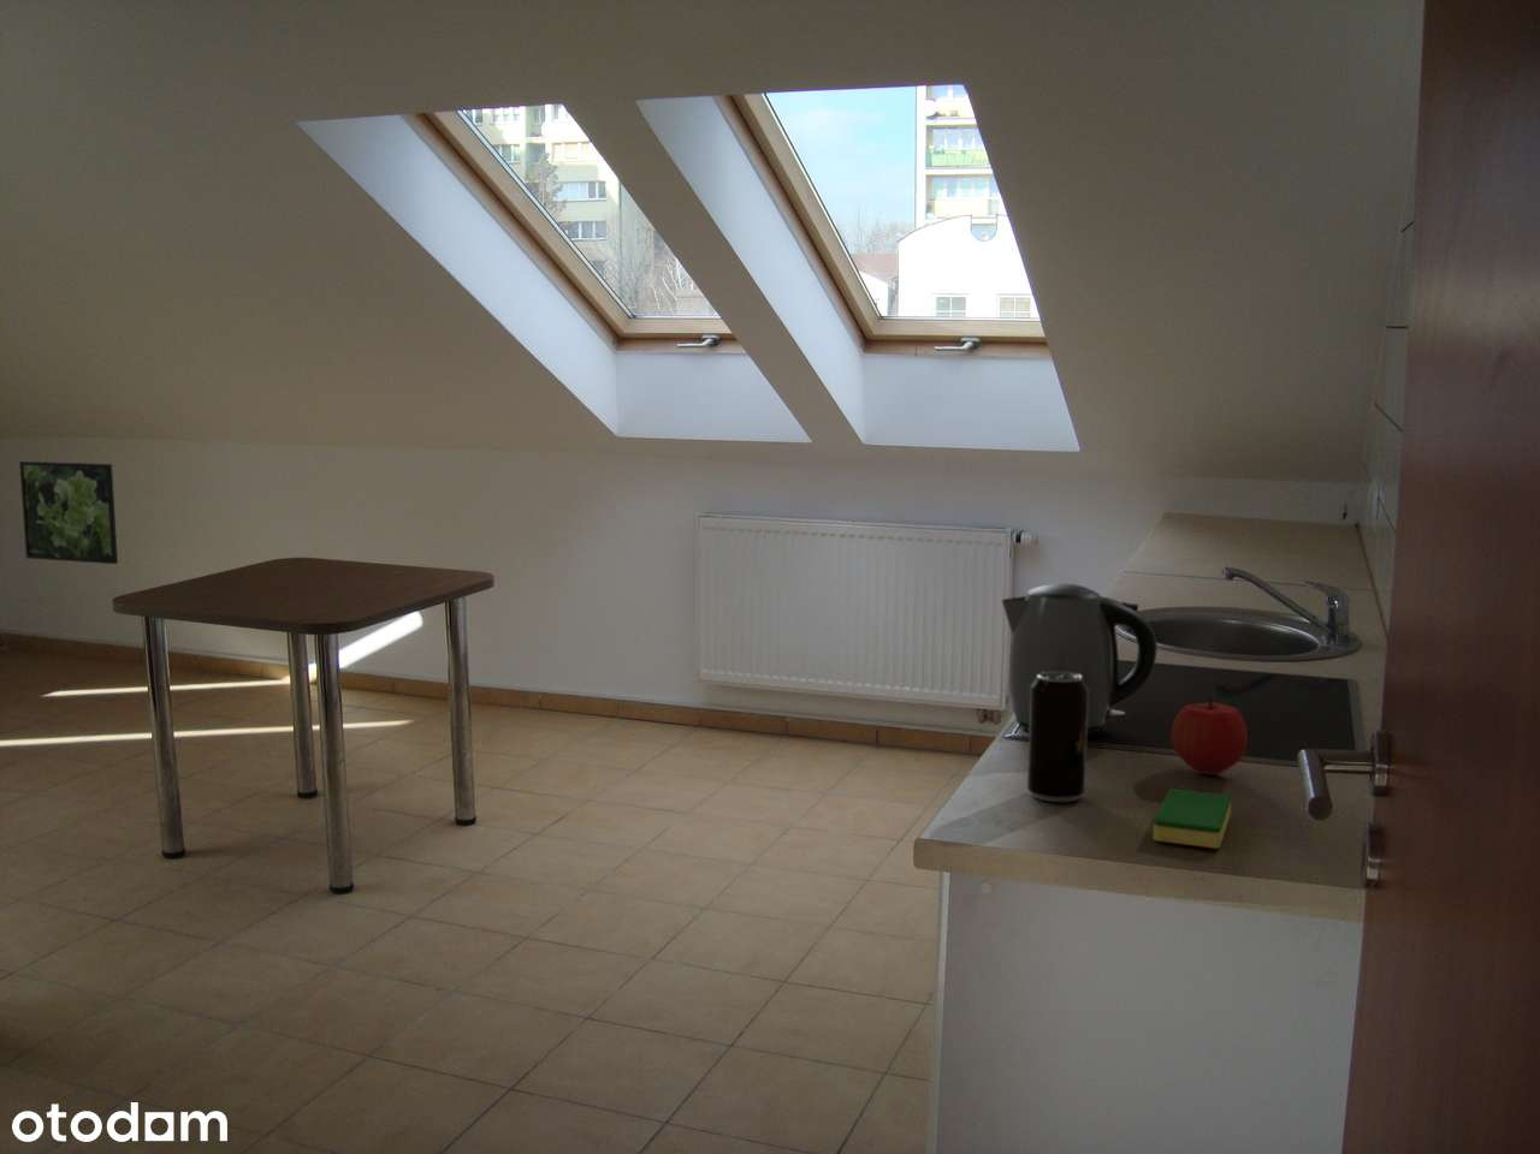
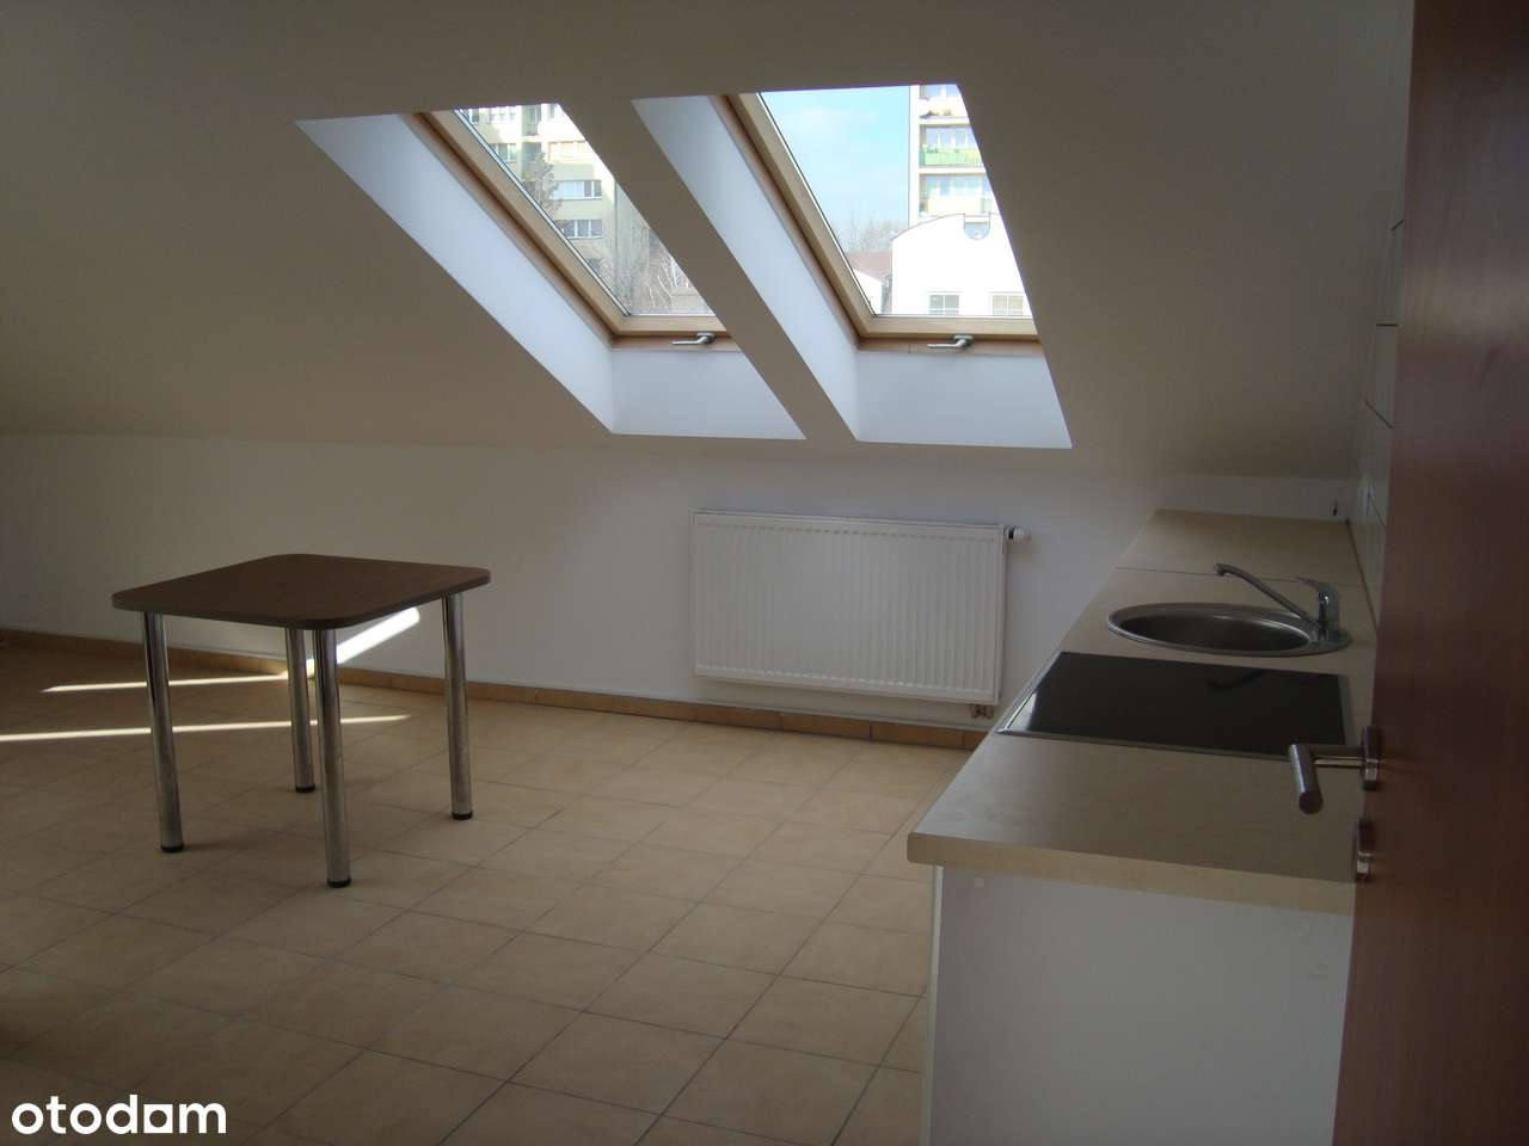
- fruit [1170,696,1249,777]
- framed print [18,461,119,565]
- beverage can [1026,672,1089,802]
- kettle [1002,583,1158,736]
- dish sponge [1152,788,1233,850]
